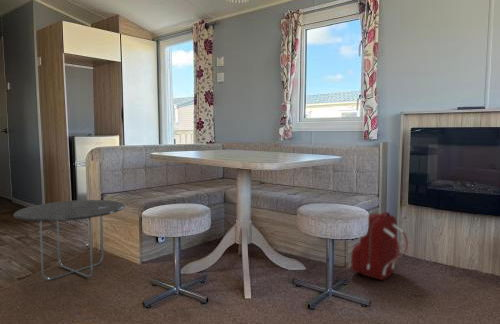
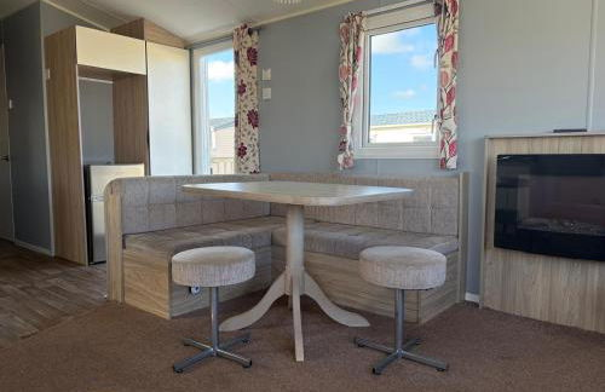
- backpack [350,211,409,281]
- side table [13,199,126,281]
